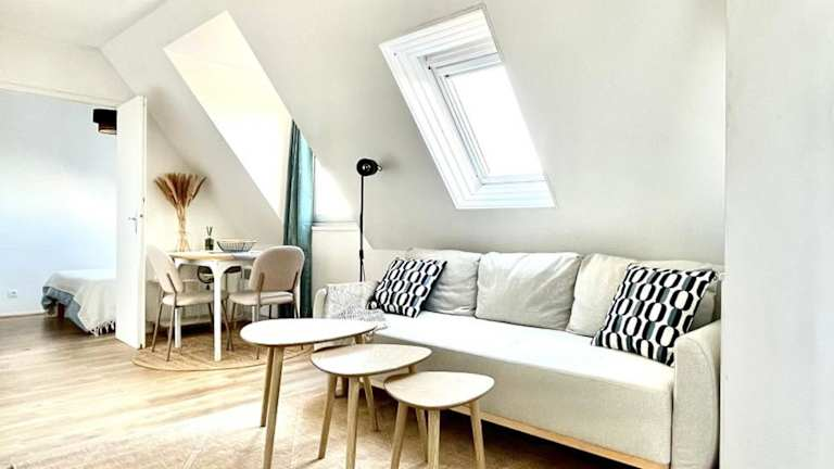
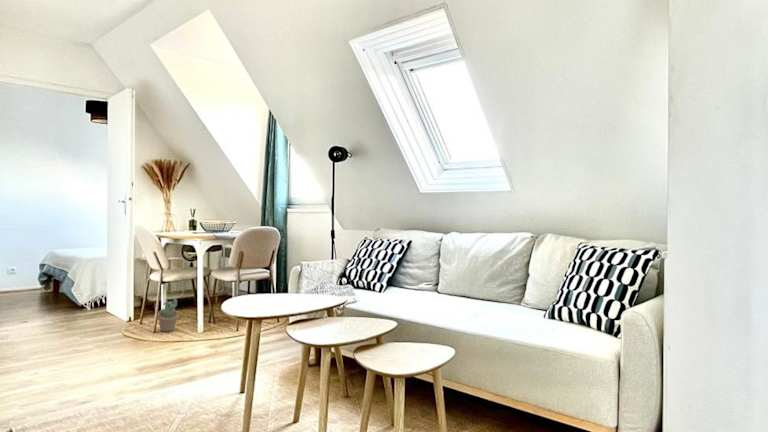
+ decorative plant [156,297,180,332]
